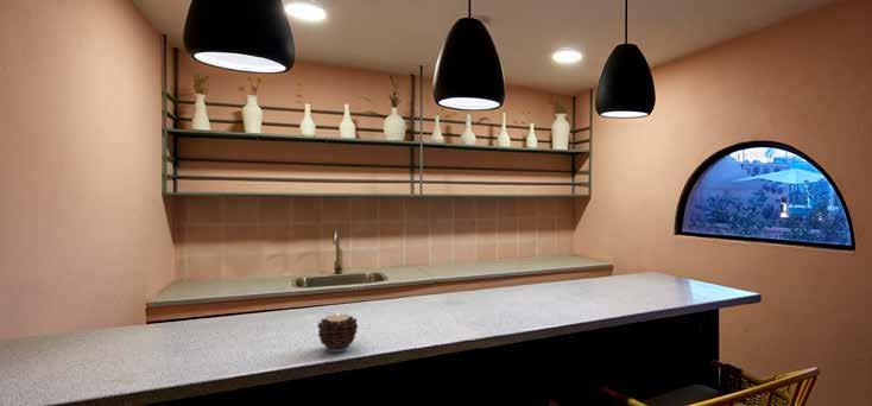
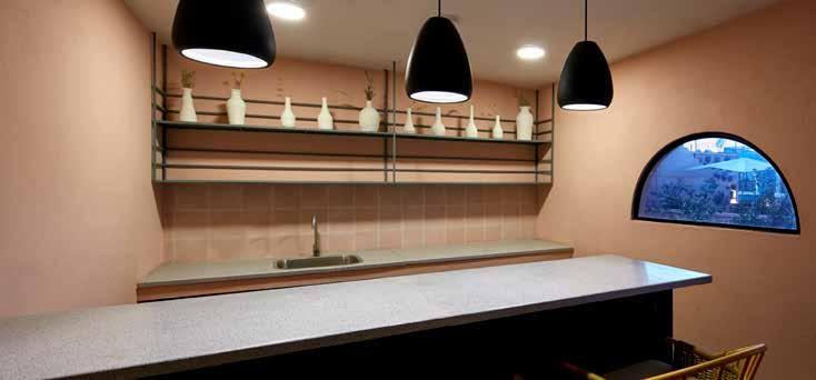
- candle [316,310,359,354]
